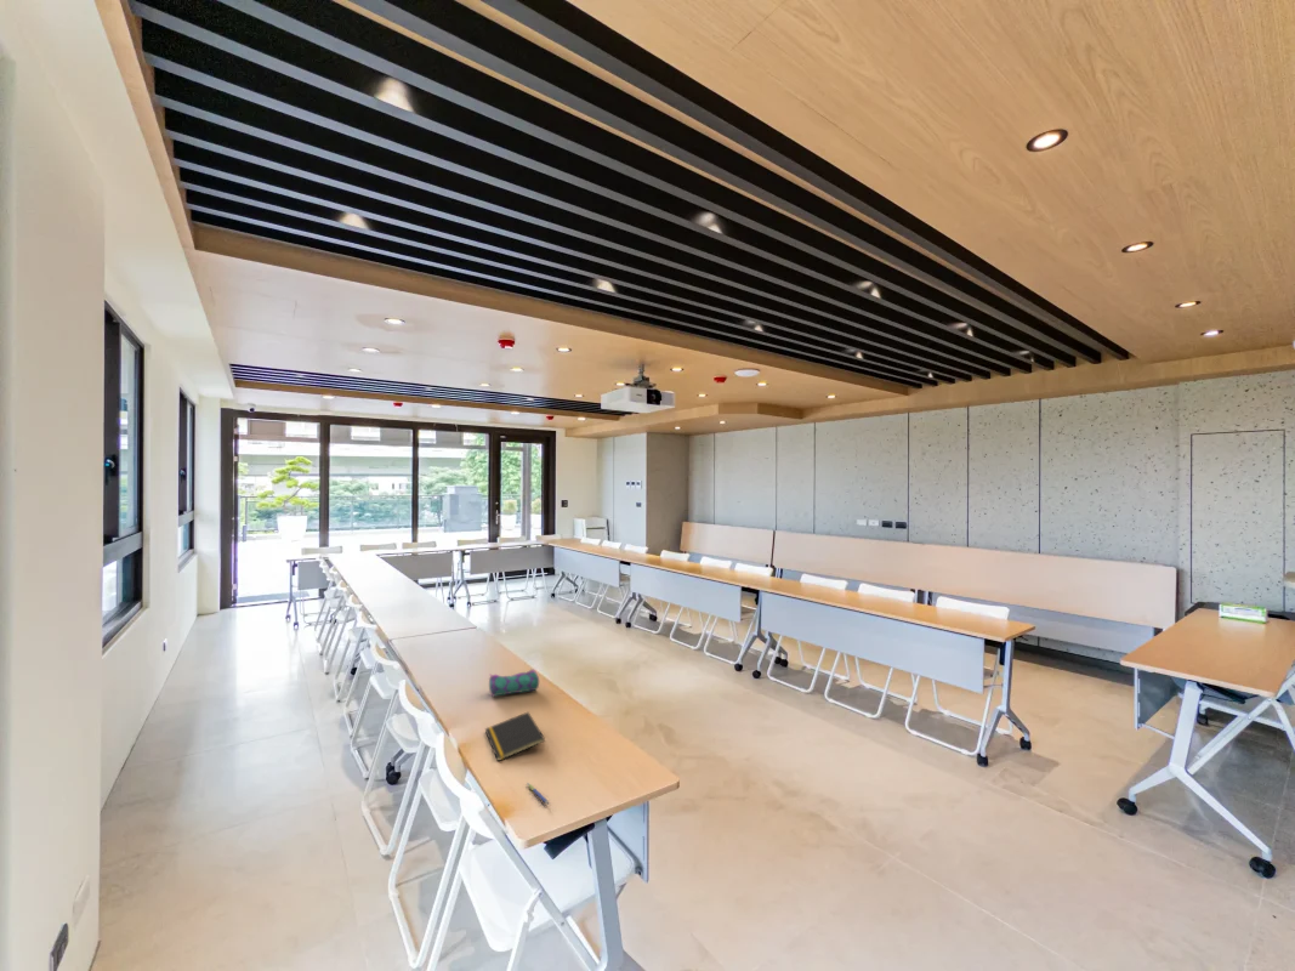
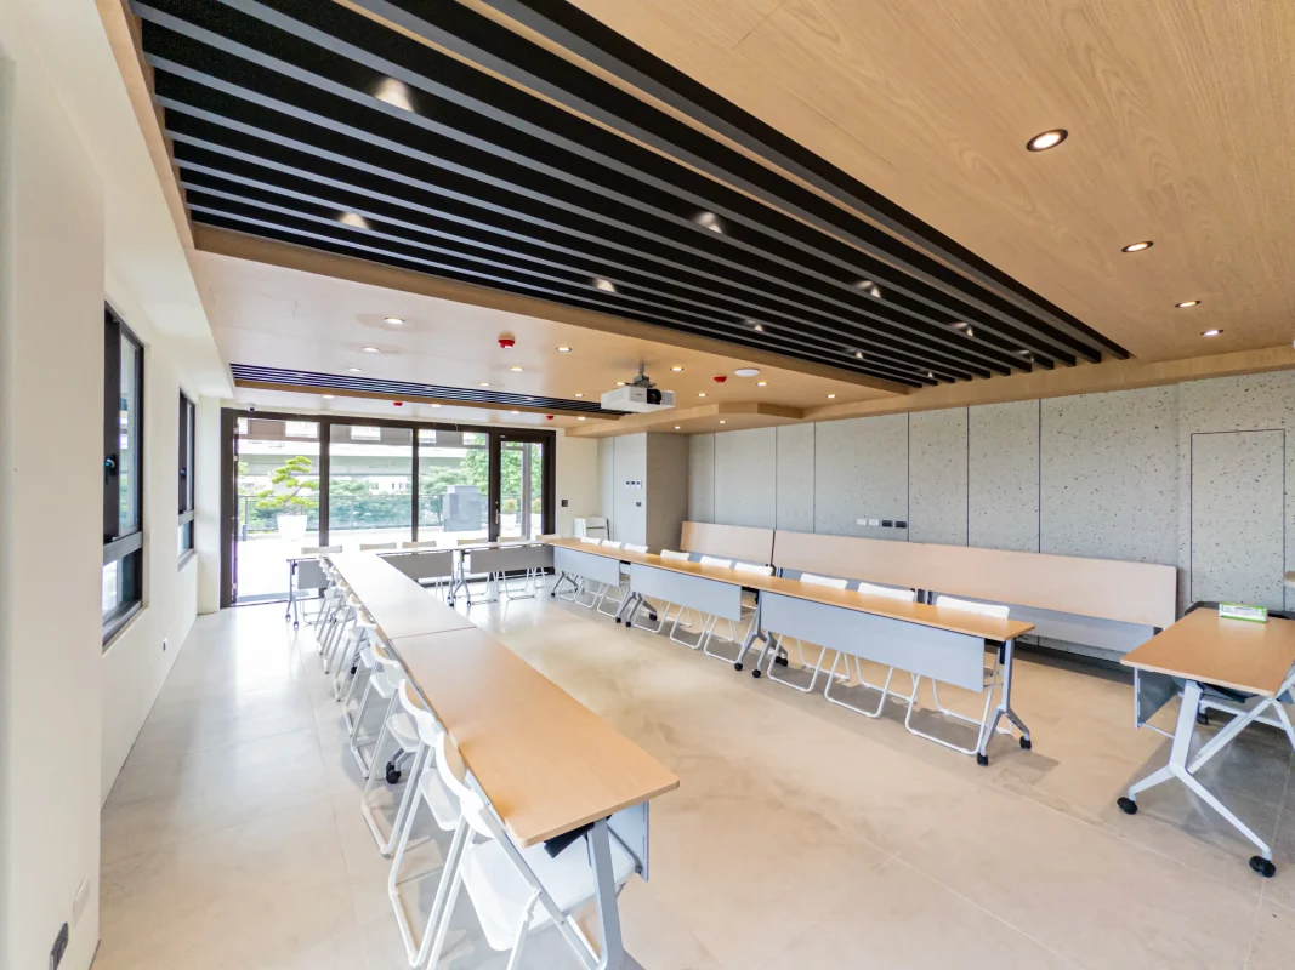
- pencil case [488,668,540,698]
- pen [526,782,550,806]
- notepad [484,711,546,762]
